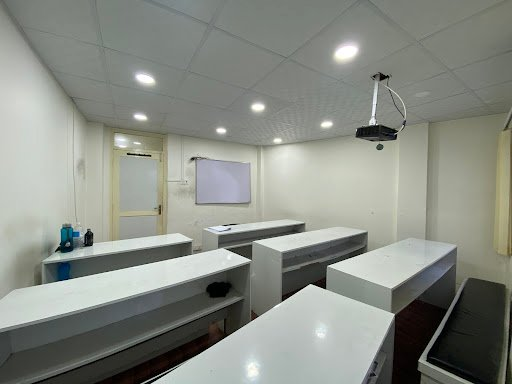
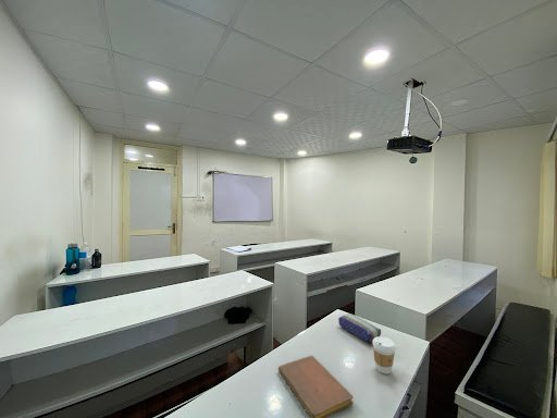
+ coffee cup [372,335,397,376]
+ notebook [277,355,355,418]
+ pencil case [337,312,382,345]
